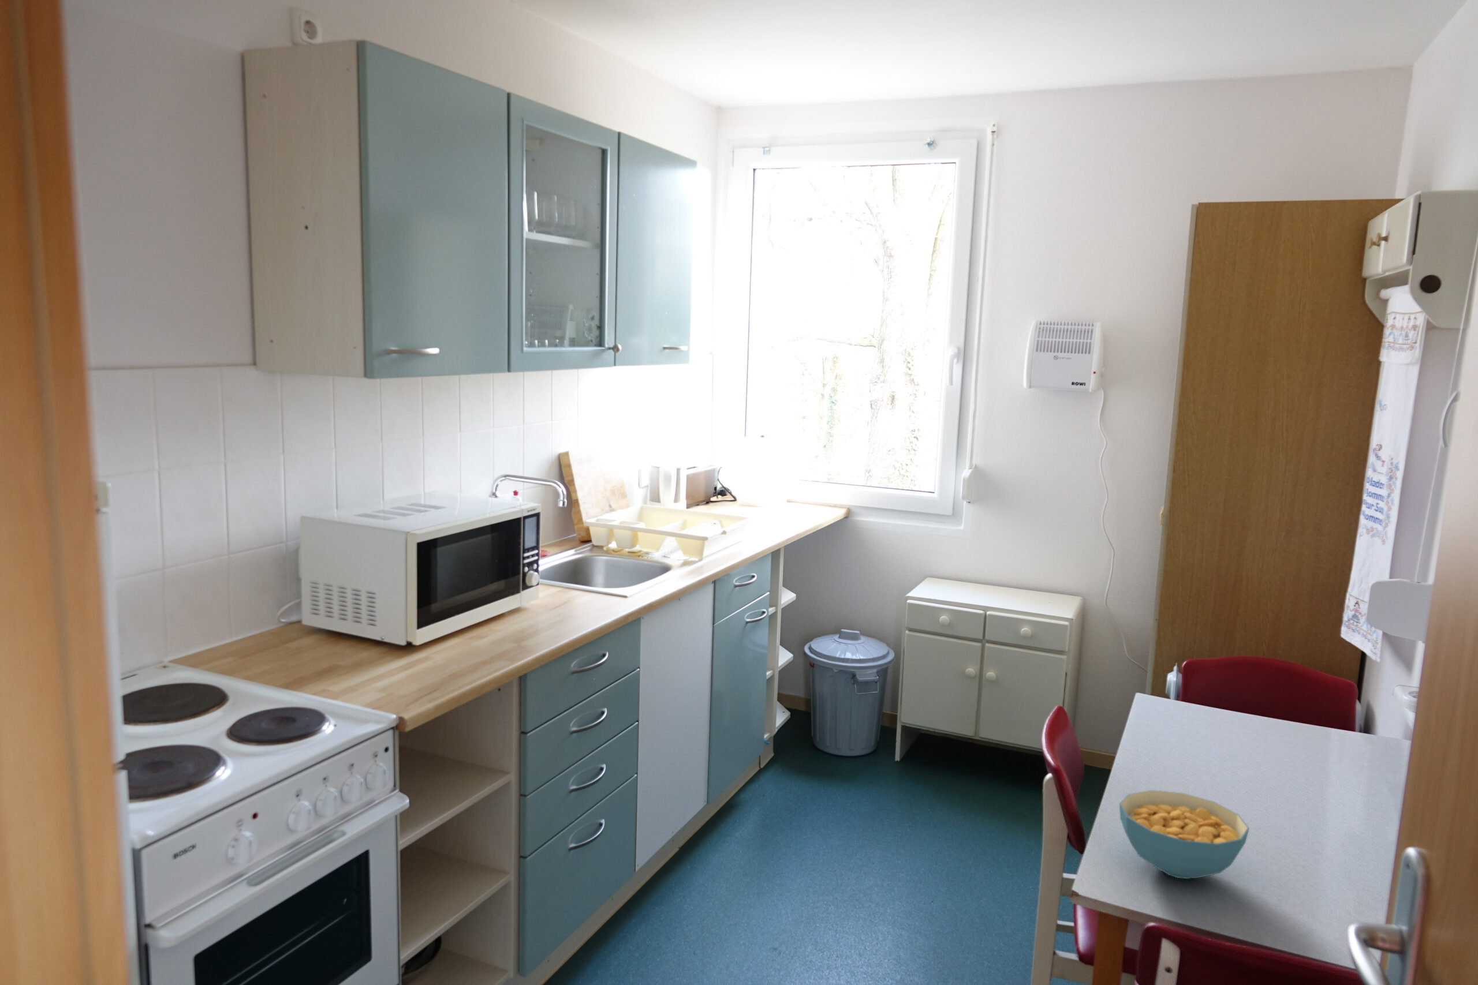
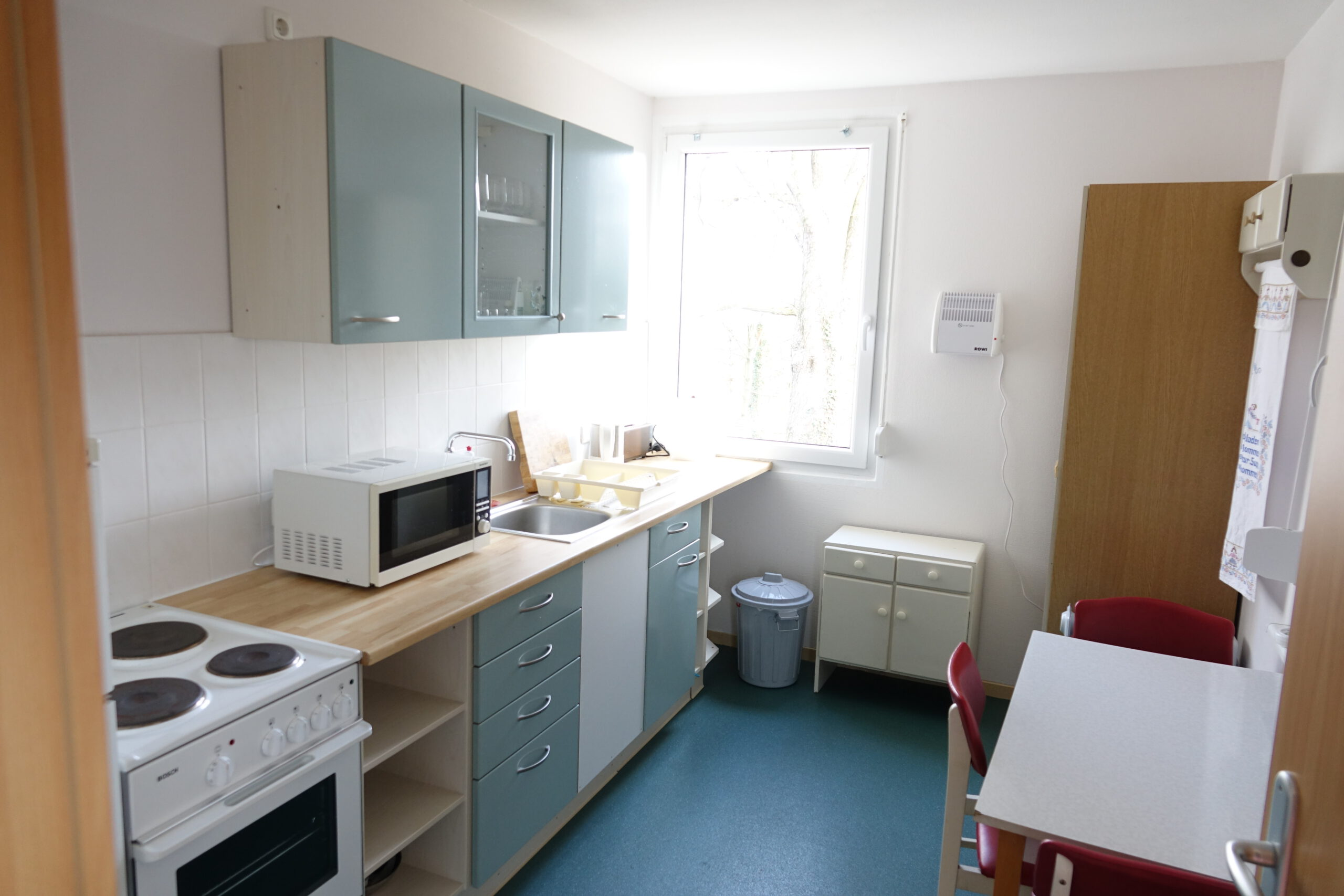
- cereal bowl [1118,789,1250,879]
